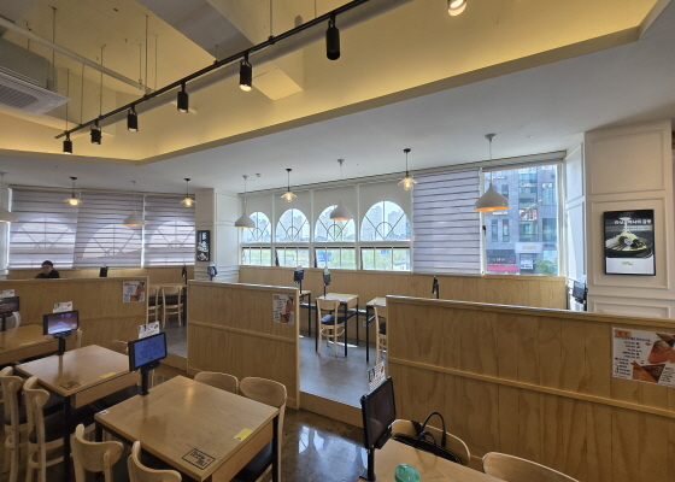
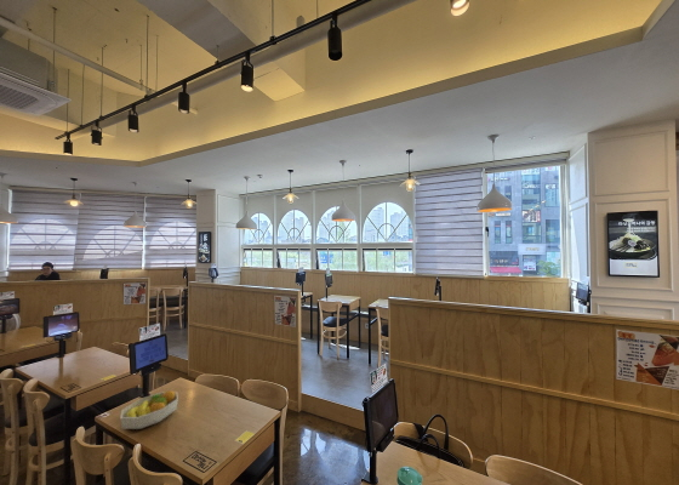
+ fruit bowl [119,389,179,430]
